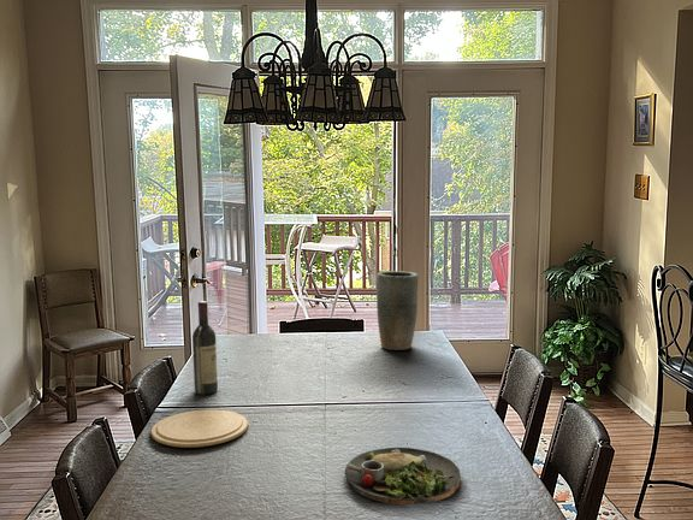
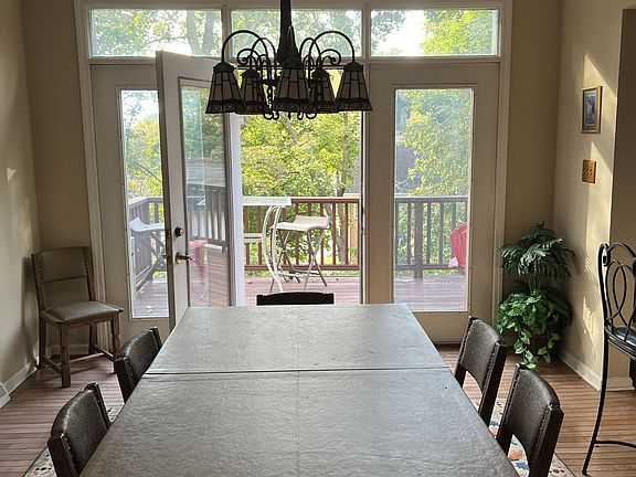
- vase [375,270,419,351]
- wine bottle [191,300,219,396]
- plate [150,408,249,449]
- dinner plate [344,447,462,506]
